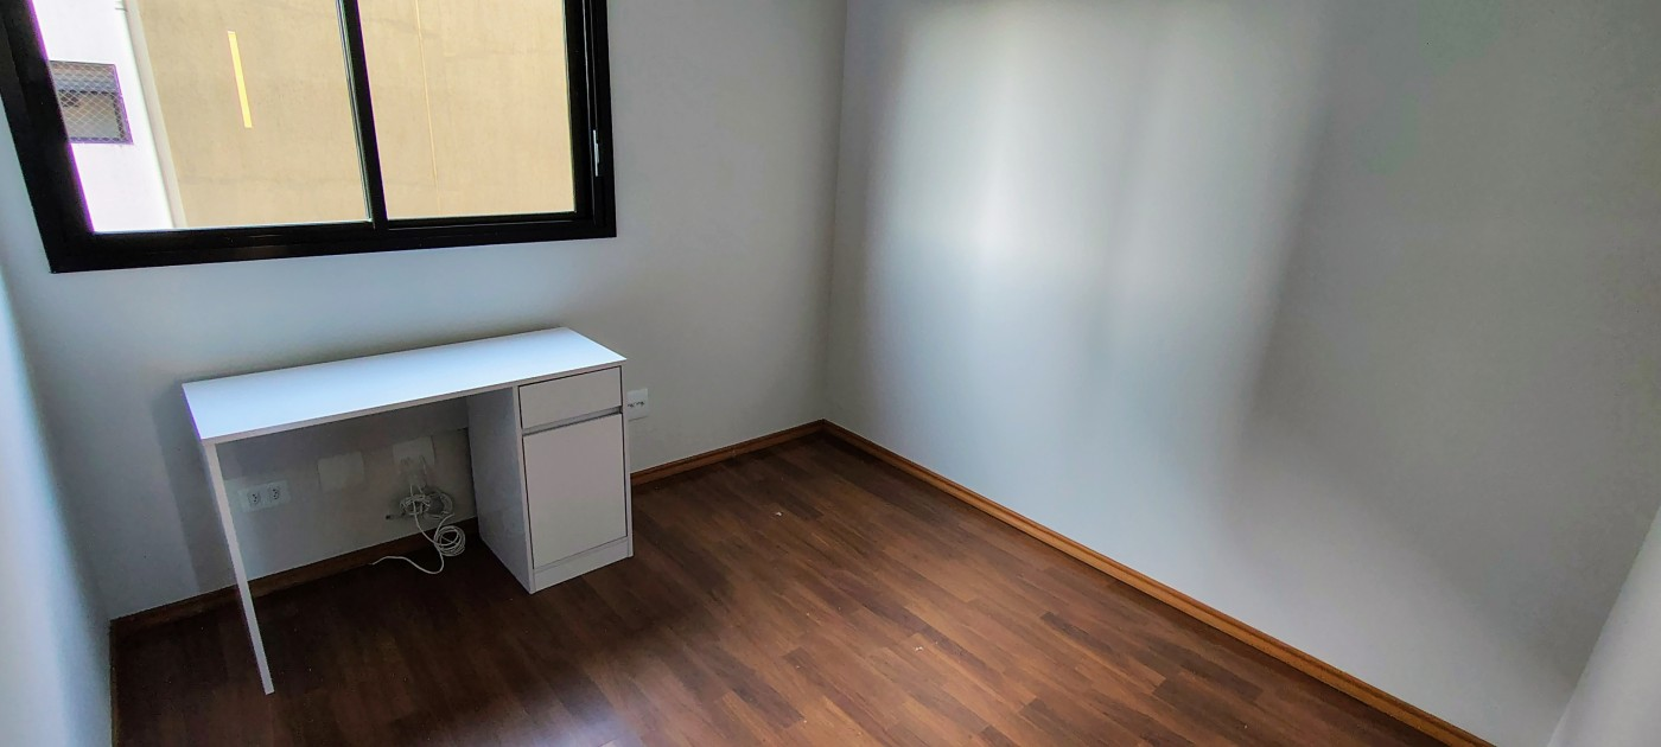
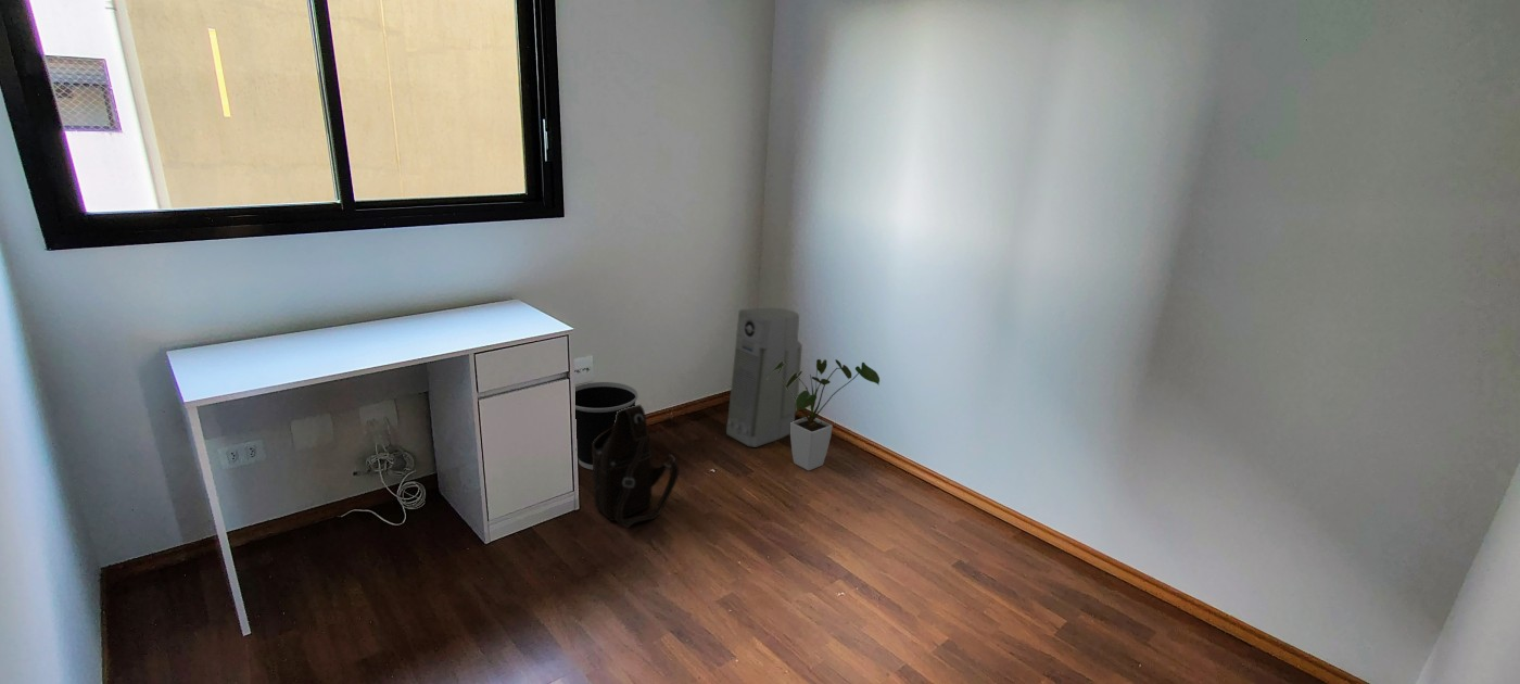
+ house plant [767,358,881,471]
+ wastebasket [574,381,638,471]
+ shoulder bag [592,404,680,529]
+ air purifier [725,306,803,448]
